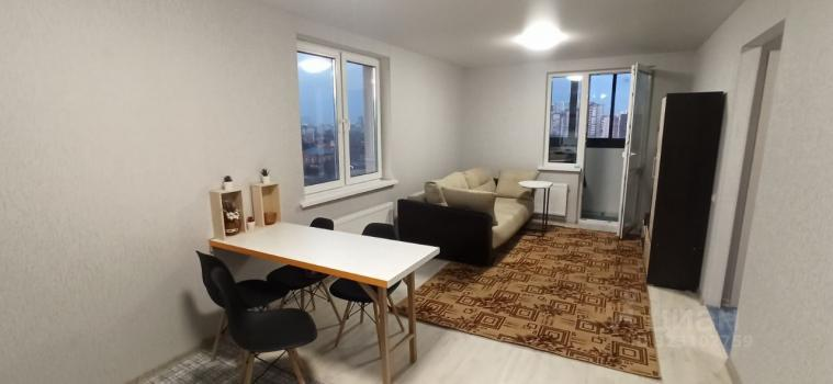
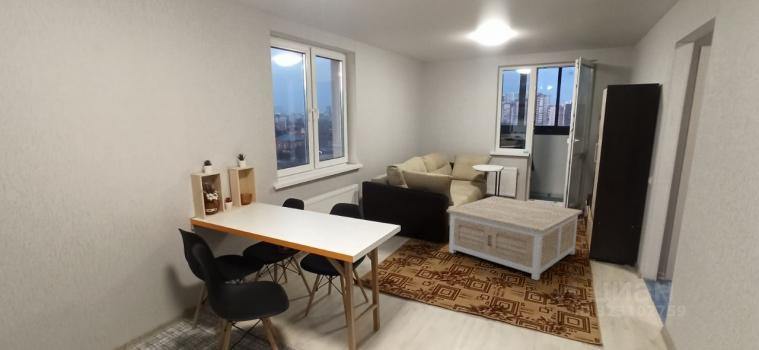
+ coffee table [446,195,583,281]
